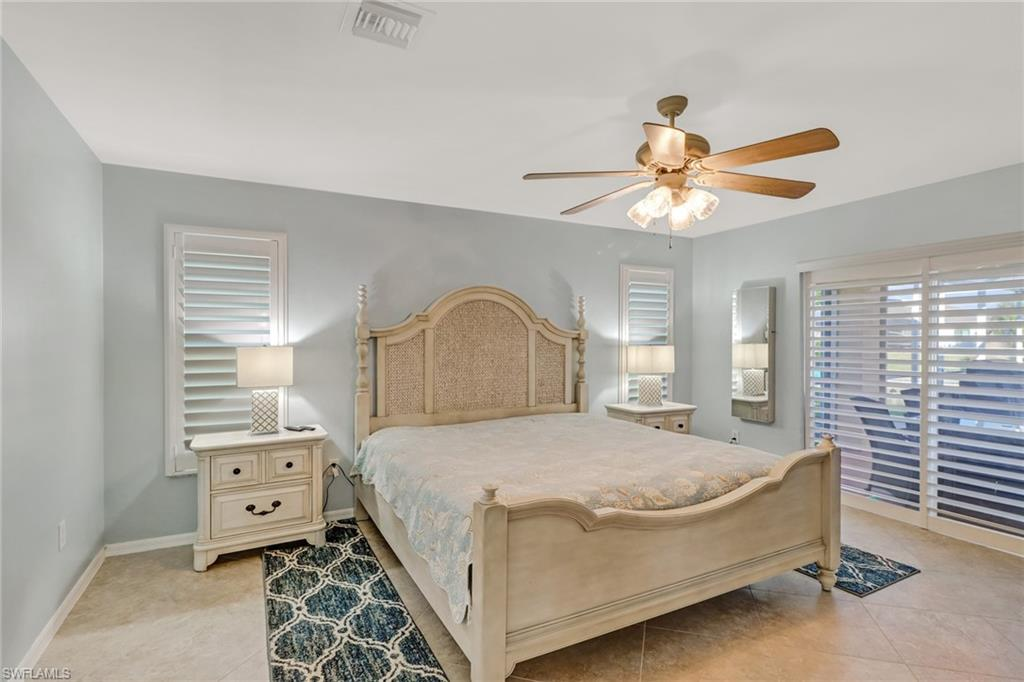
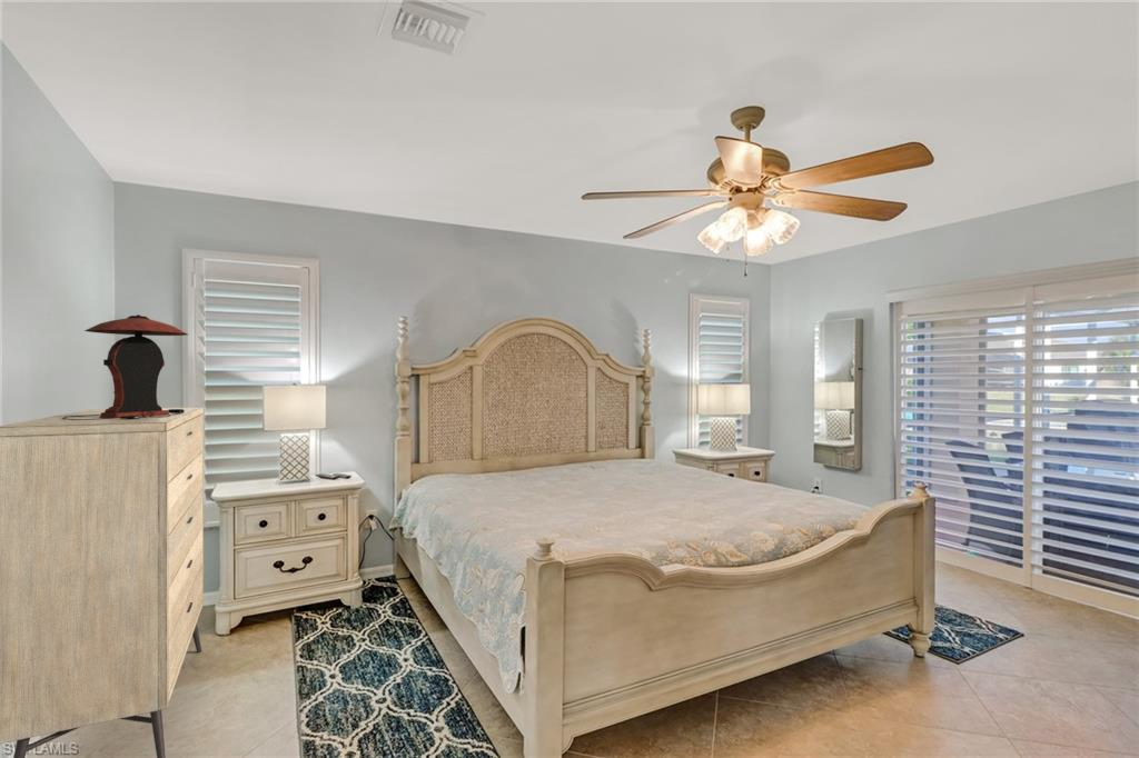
+ table lamp [62,313,189,420]
+ dresser [0,407,205,758]
